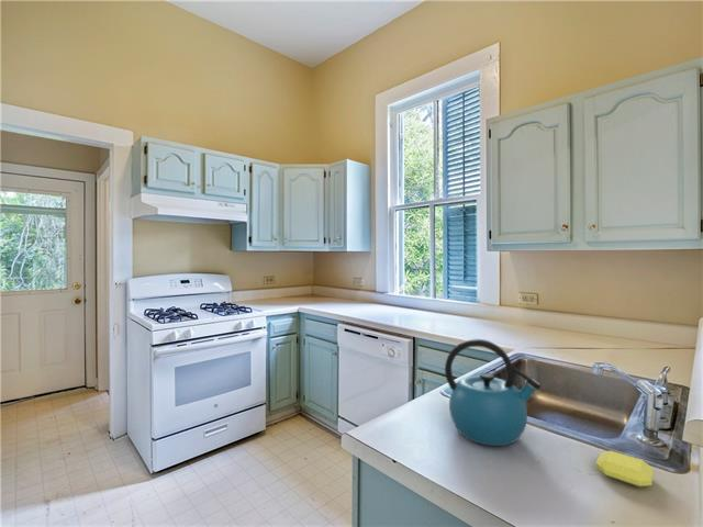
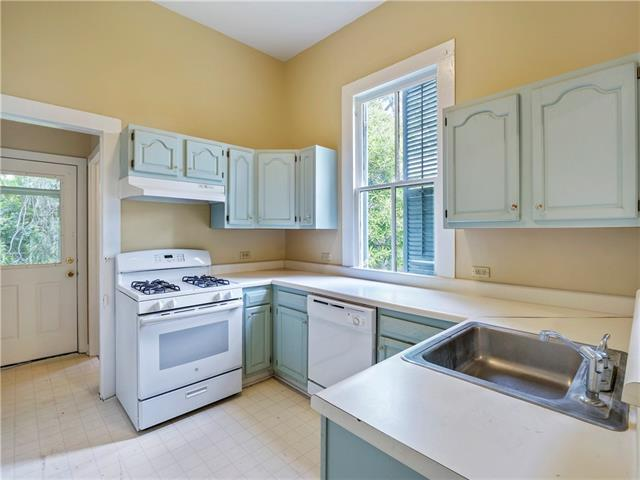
- kettle [444,338,543,447]
- soap bar [594,450,655,489]
